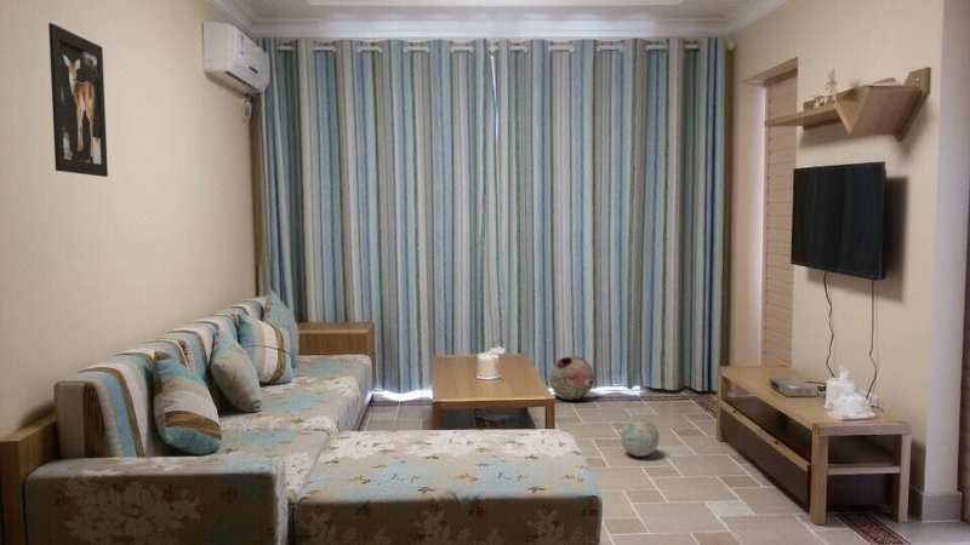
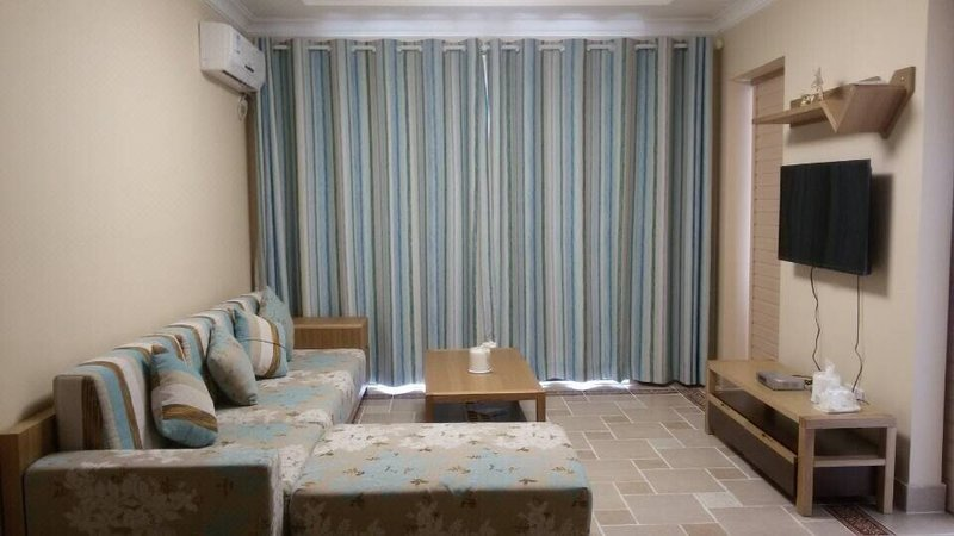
- wall art [47,22,109,178]
- lantern [548,355,595,401]
- decorative ball [620,417,661,458]
